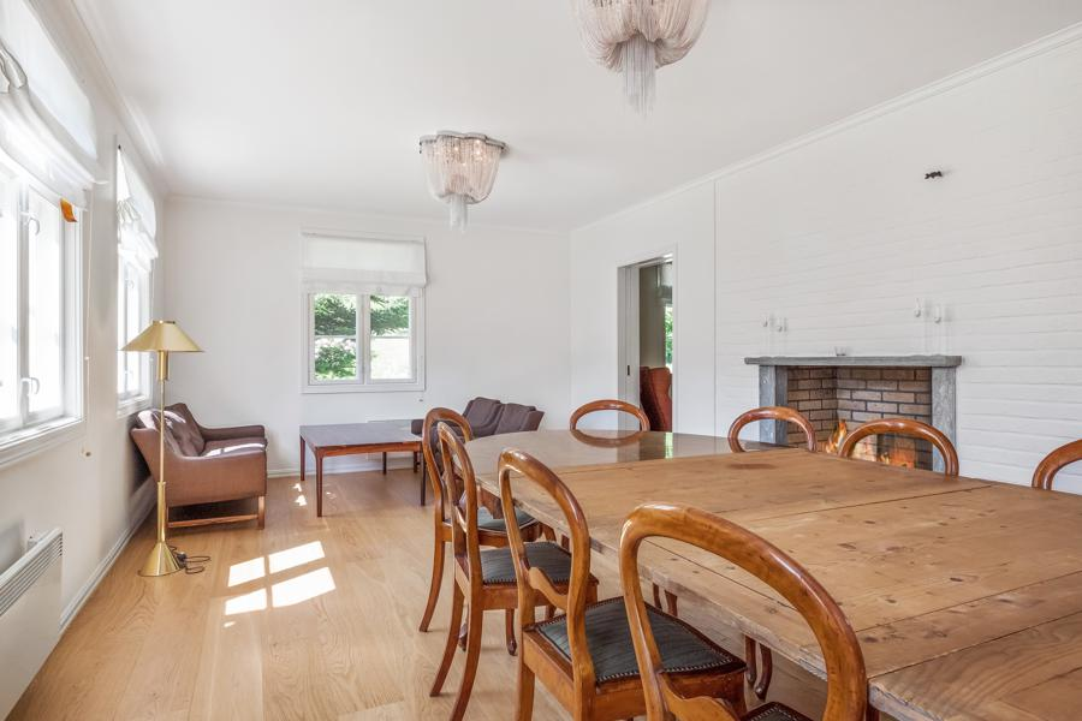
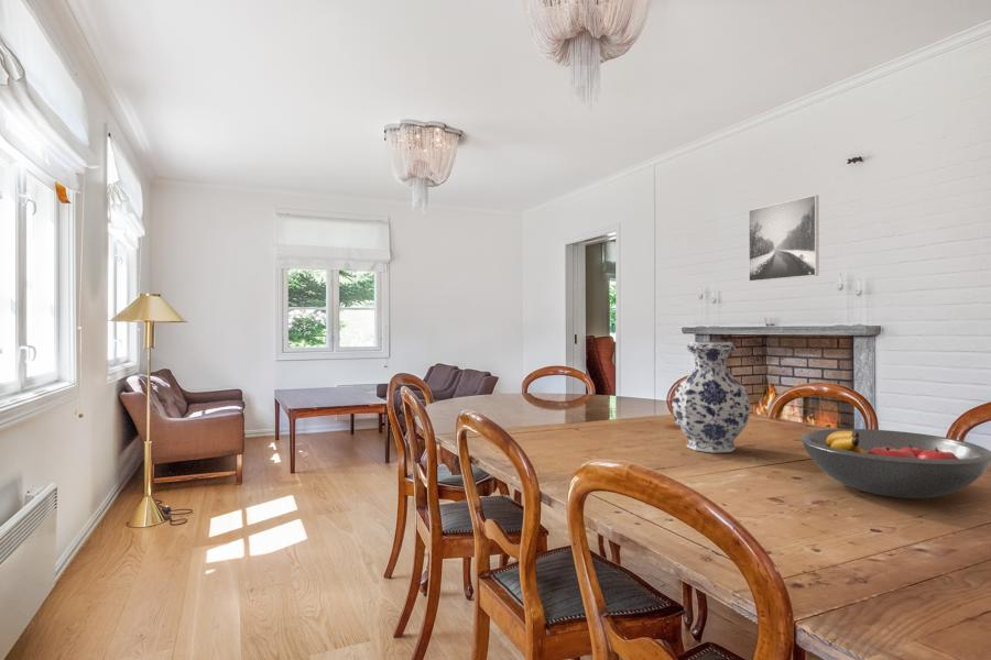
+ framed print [748,194,819,283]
+ fruit bowl [799,428,991,499]
+ vase [671,341,752,454]
